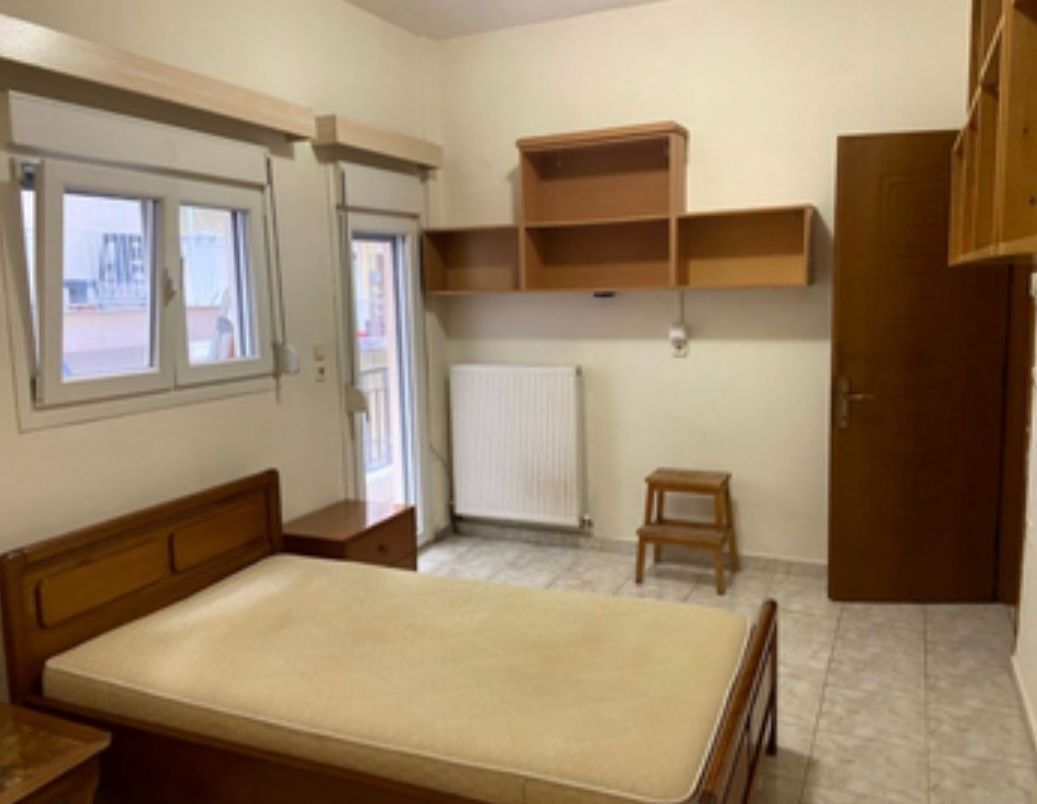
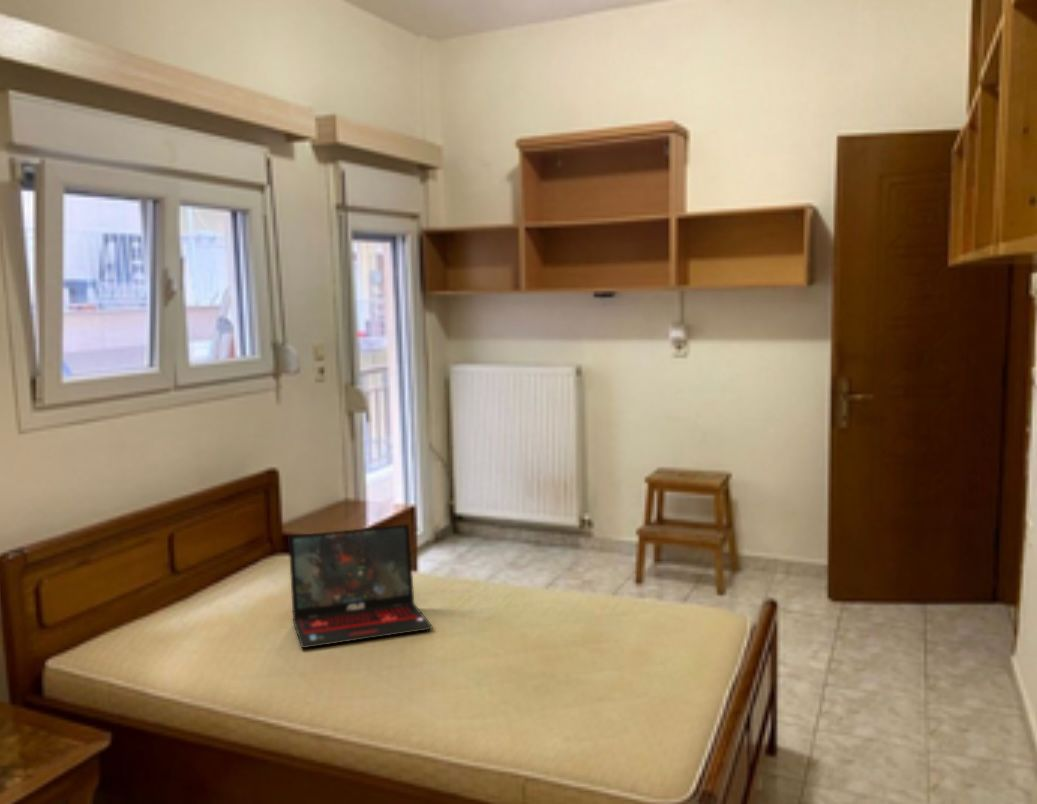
+ laptop [287,523,434,649]
